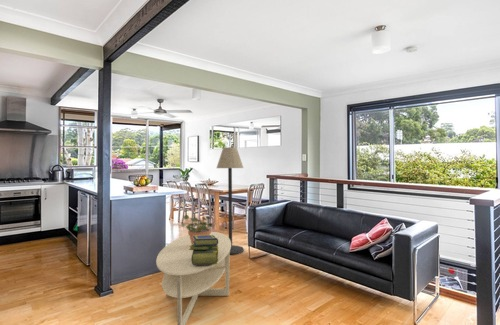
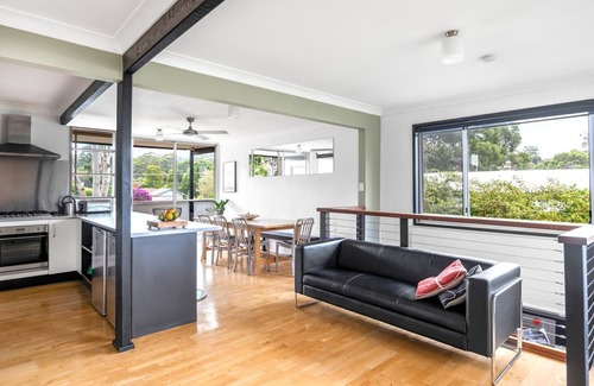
- floor lamp [216,147,245,255]
- coffee table [155,231,231,325]
- stack of books [189,235,218,265]
- potted plant [179,213,215,245]
